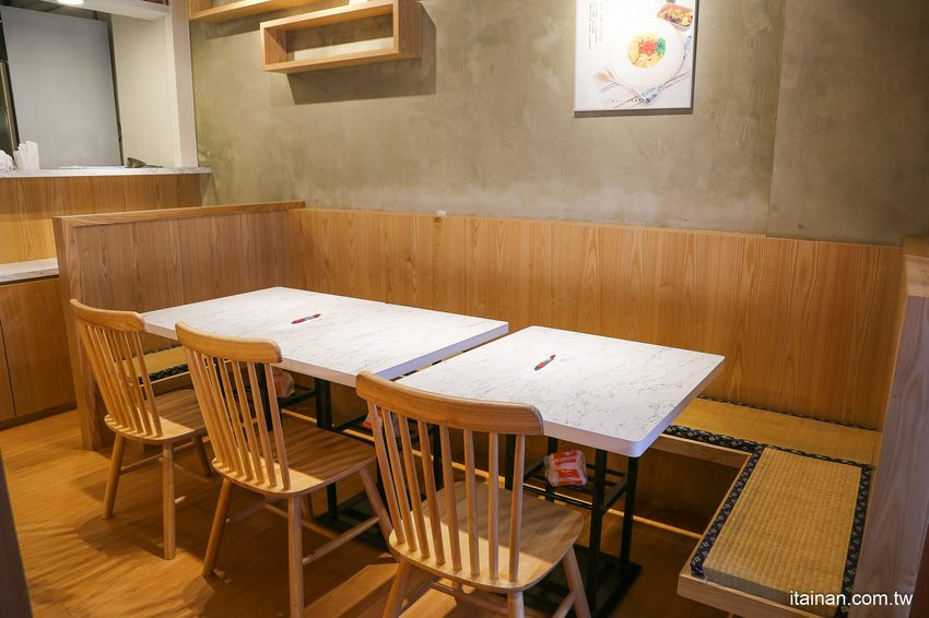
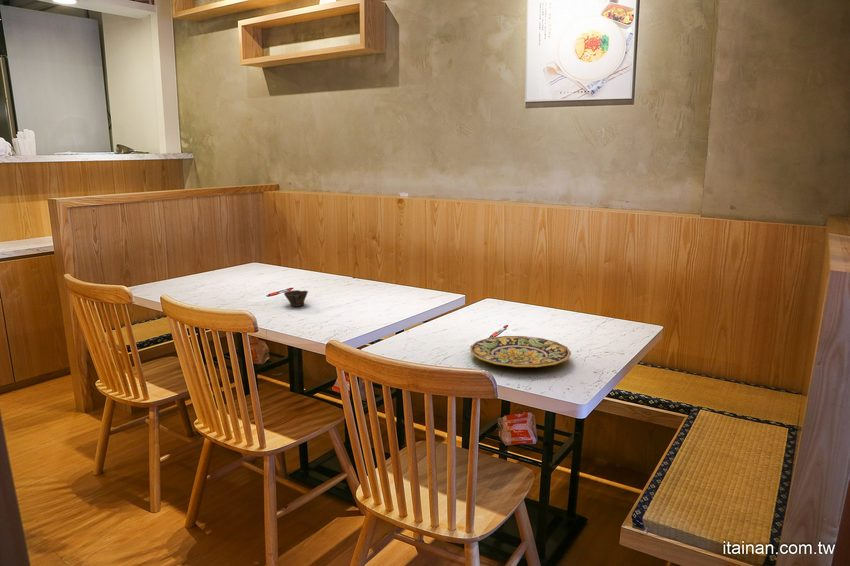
+ cup [283,289,309,308]
+ plate [469,335,572,368]
